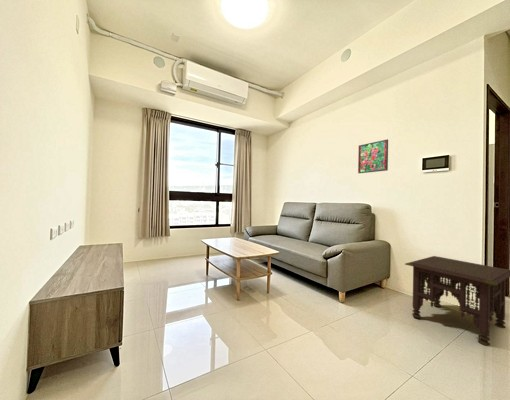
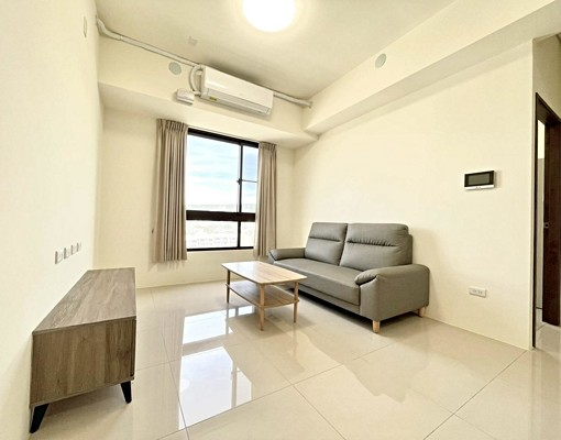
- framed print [357,138,389,174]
- side table [404,255,510,347]
